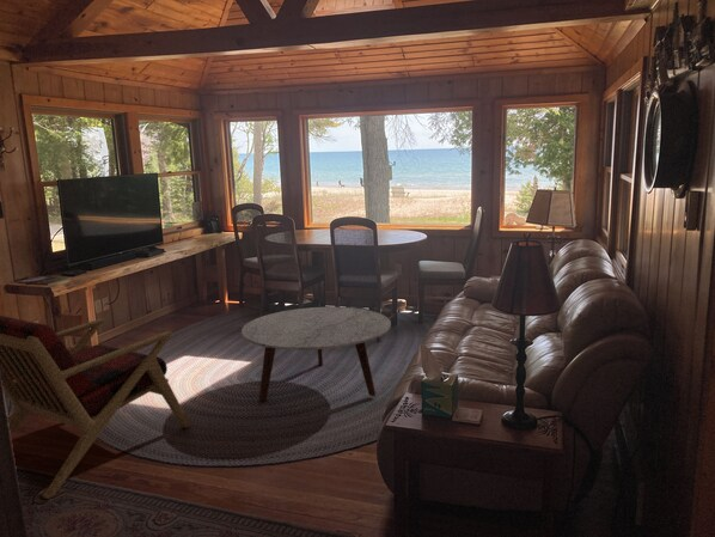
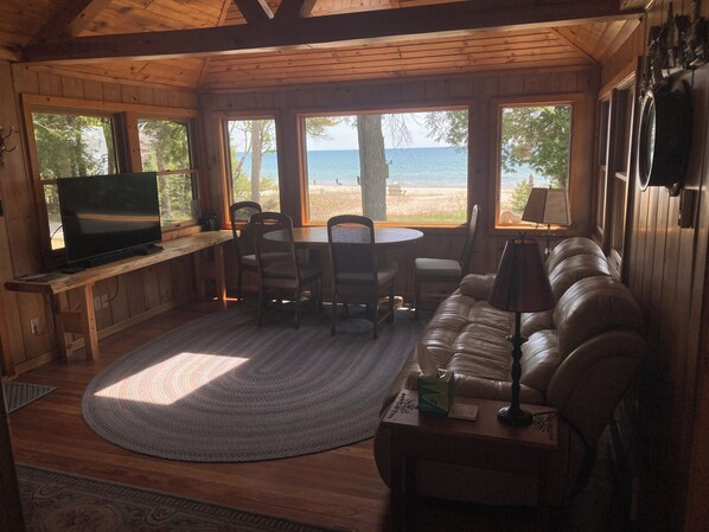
- coffee table [240,306,392,403]
- armchair [0,315,191,500]
